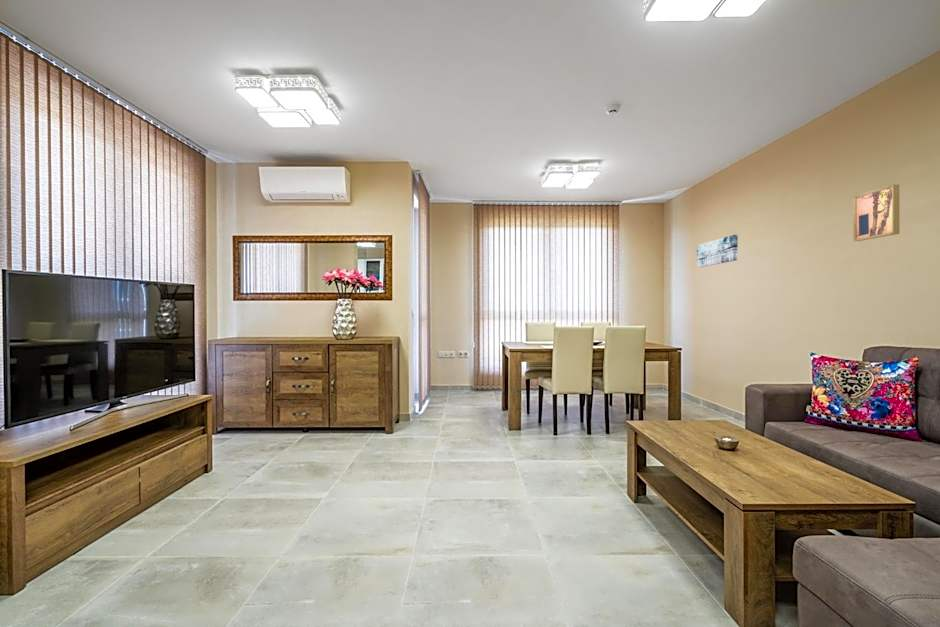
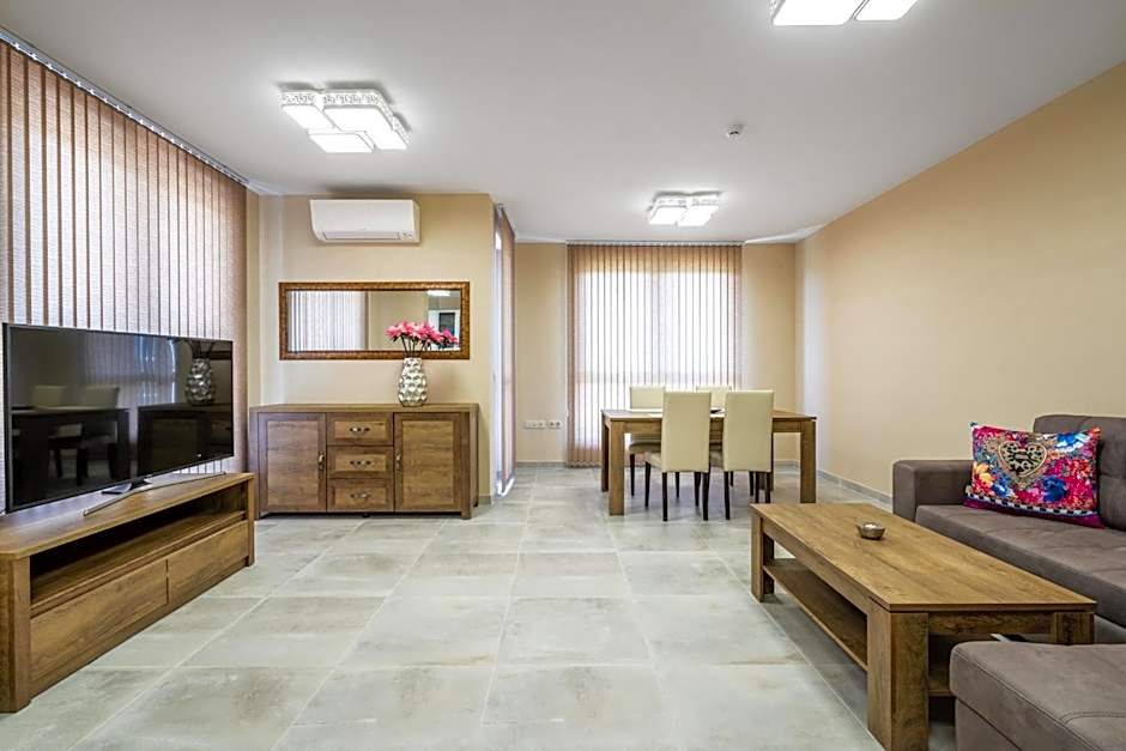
- wall art [852,183,900,242]
- wall art [696,234,739,268]
